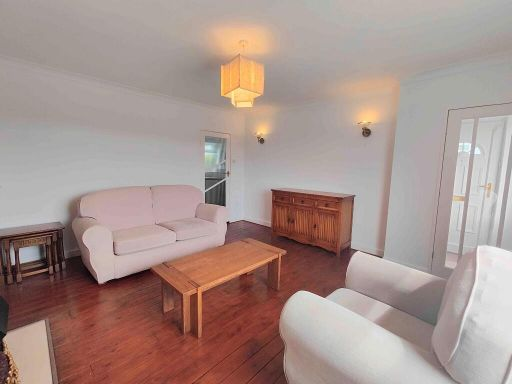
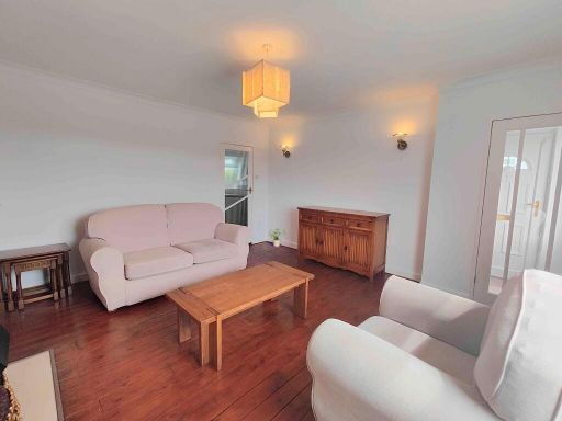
+ potted plant [267,228,288,248]
